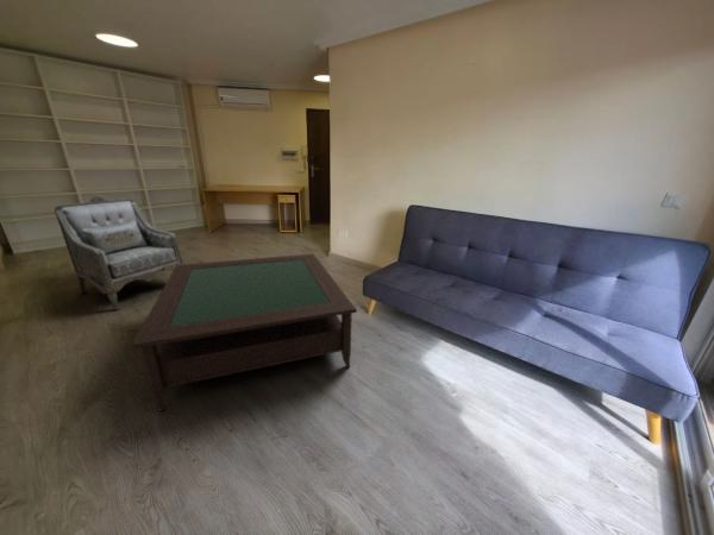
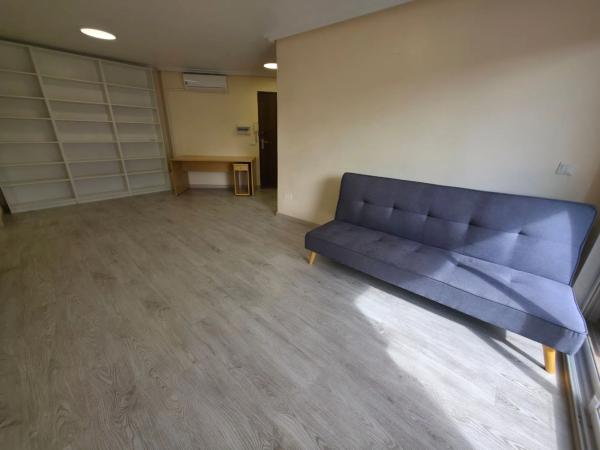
- coffee table [131,252,358,413]
- armchair [54,195,186,311]
